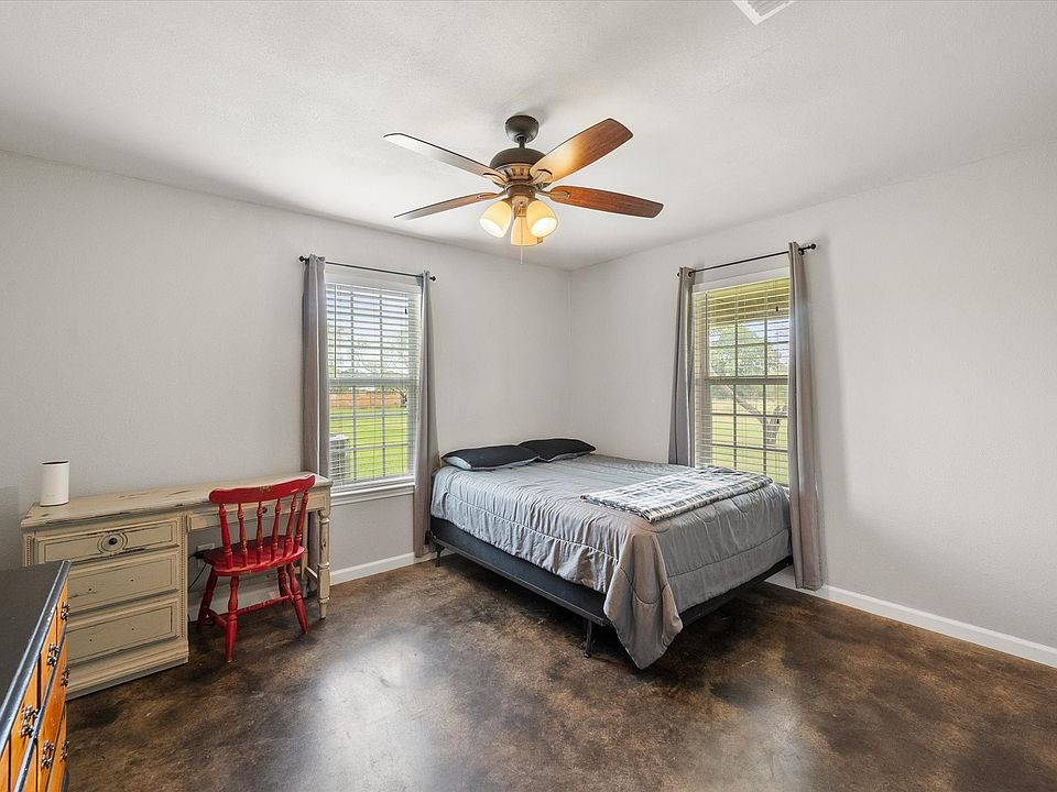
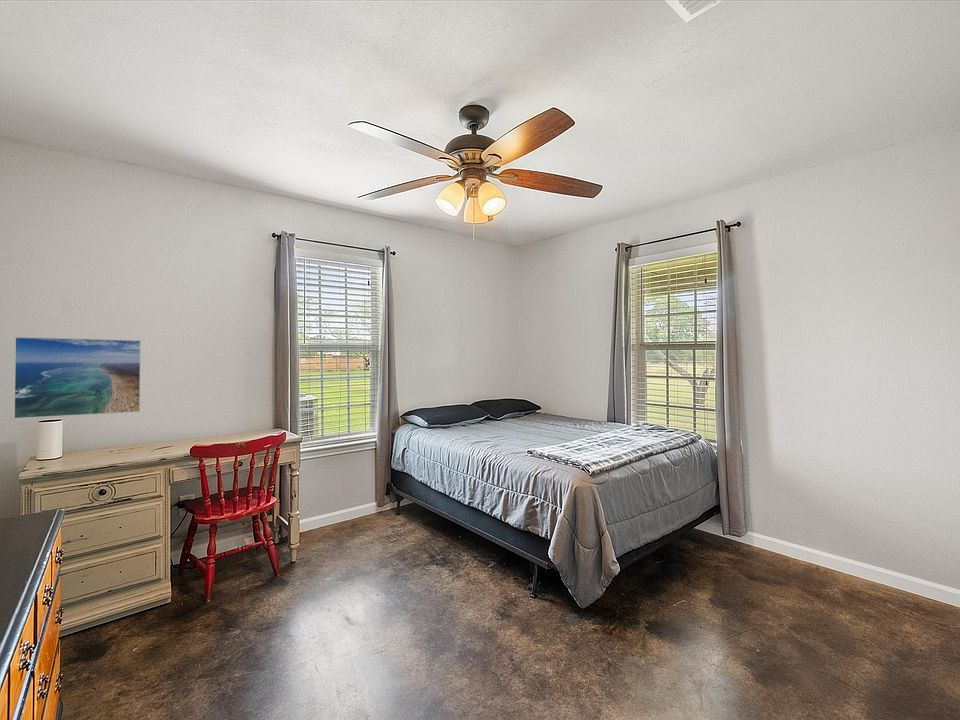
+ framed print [13,336,142,420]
